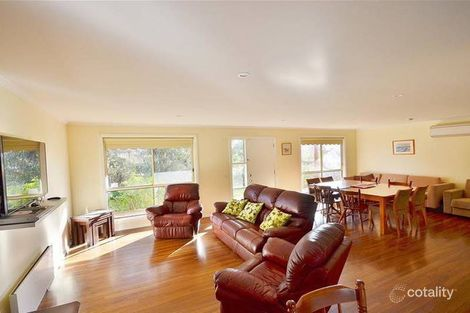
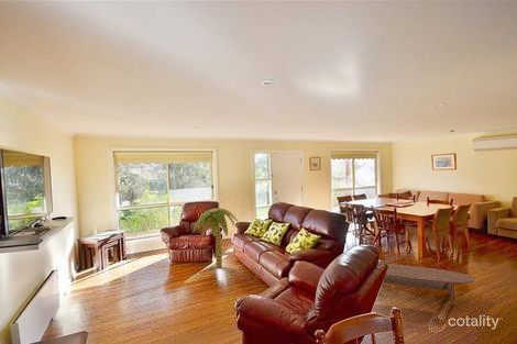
+ coffee table [377,263,475,307]
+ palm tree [193,207,240,269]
